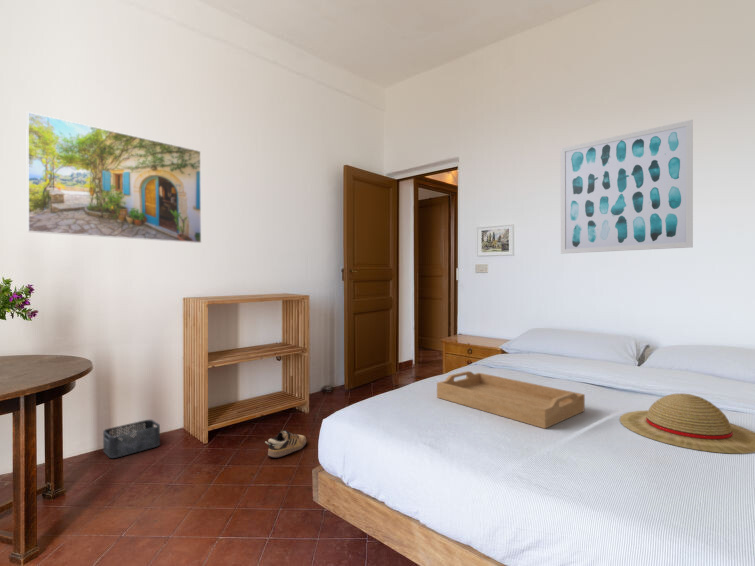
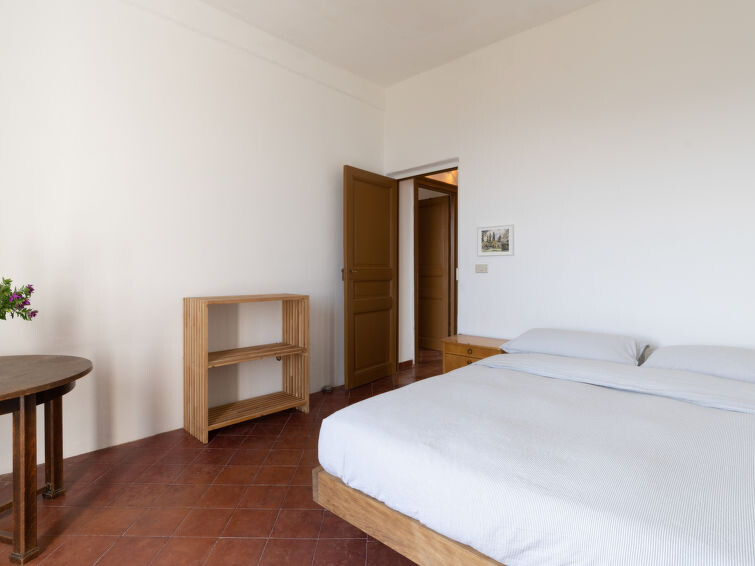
- storage bin [102,419,161,459]
- serving tray [436,370,586,429]
- straw hat [619,392,755,454]
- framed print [25,111,202,244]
- wall art [560,119,694,255]
- shoe [264,429,307,459]
